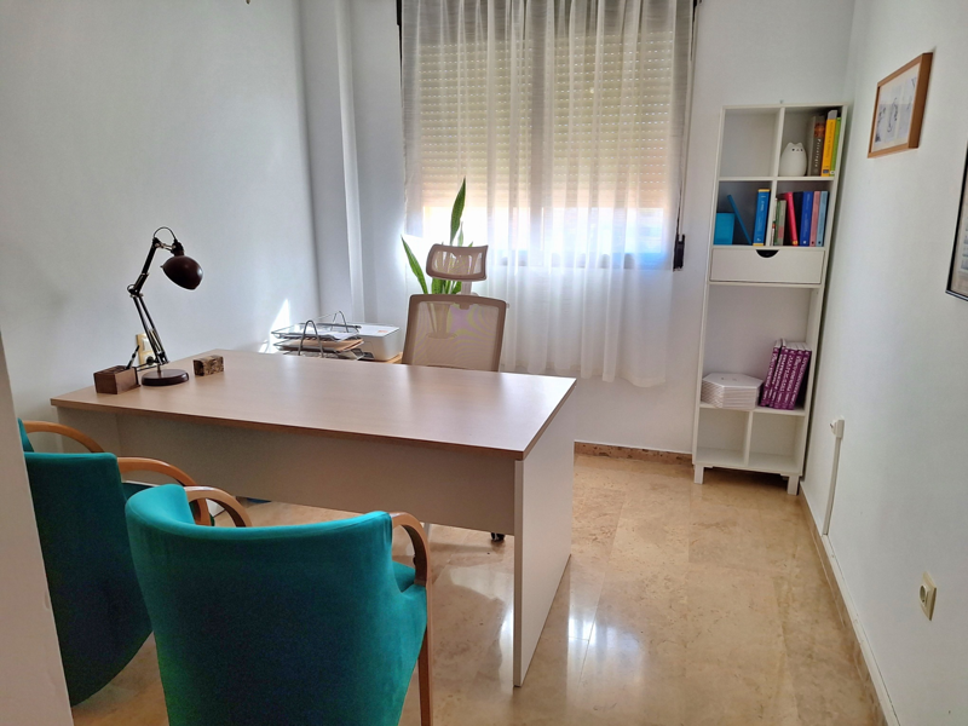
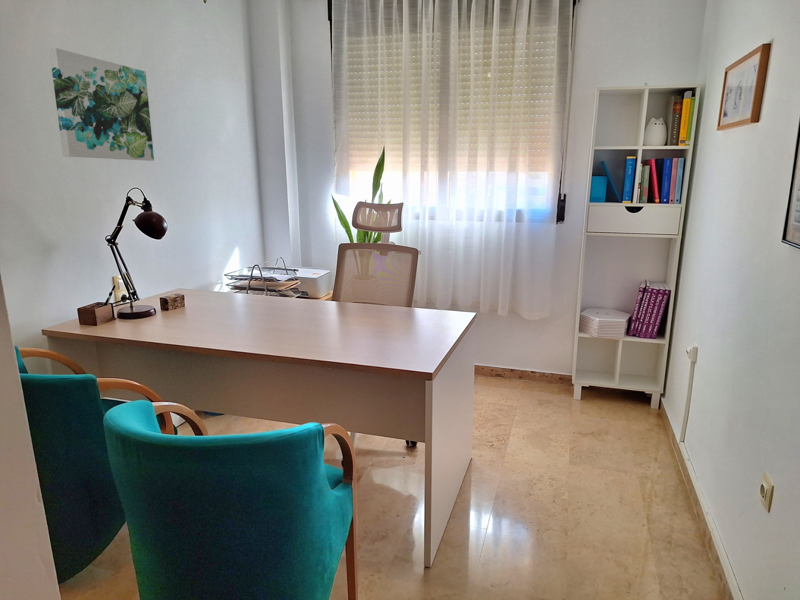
+ wall art [48,47,155,162]
